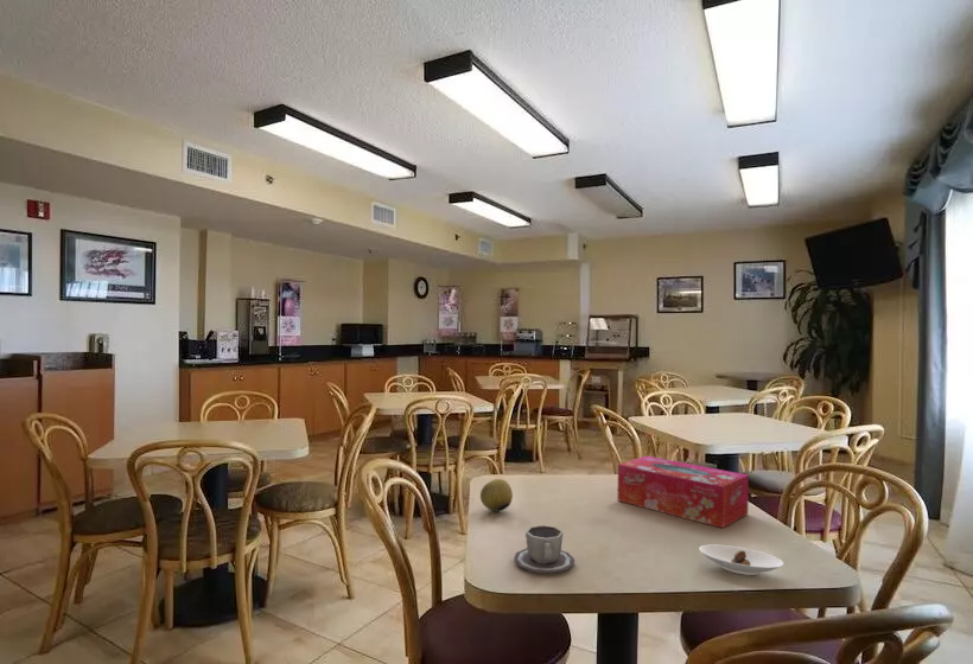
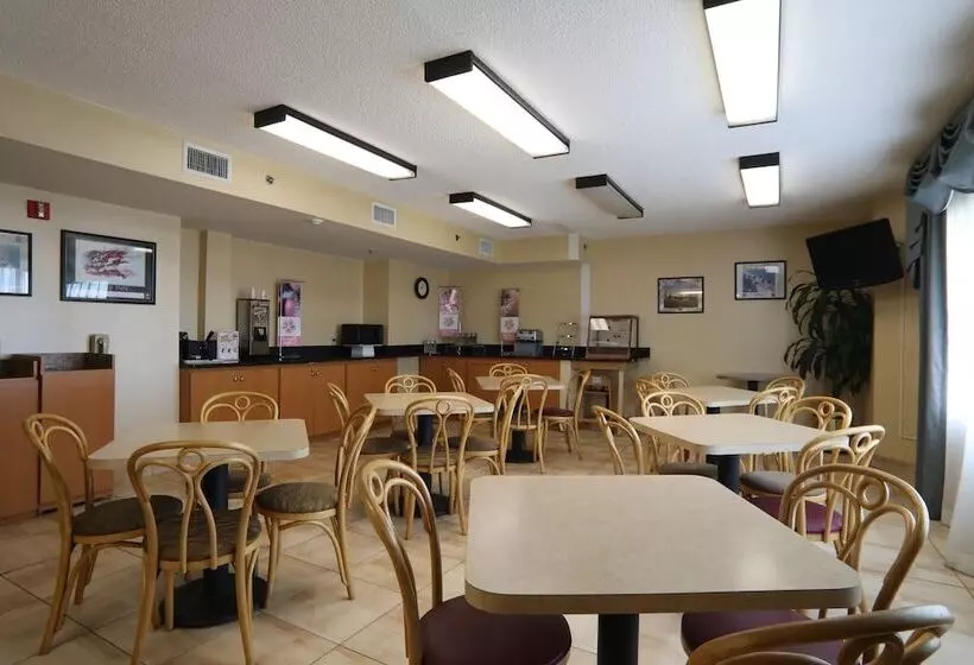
- tissue box [617,455,750,529]
- saucer [698,543,784,576]
- cup [513,524,575,574]
- fruit [479,478,514,513]
